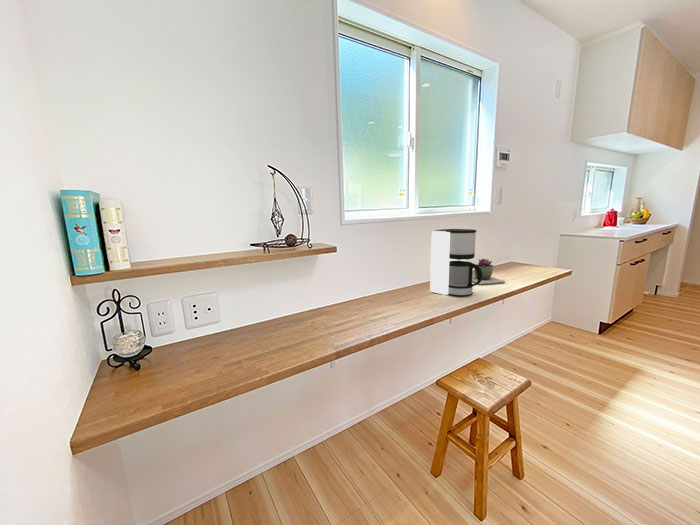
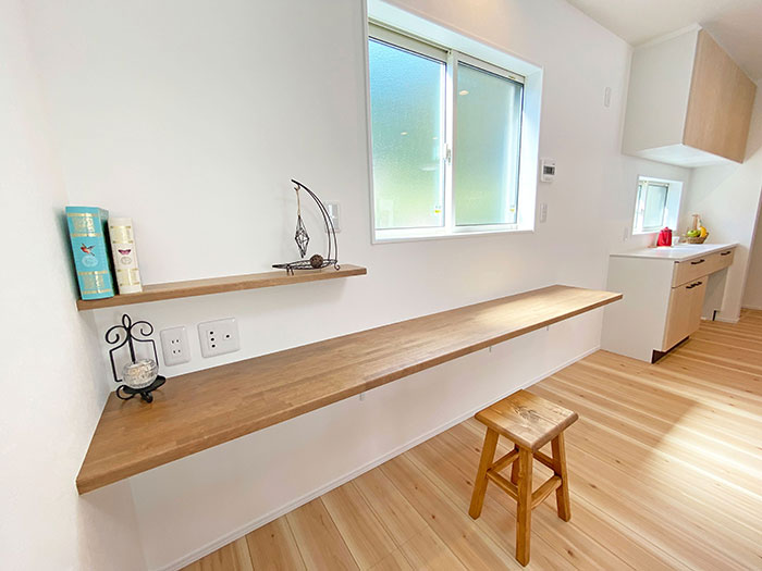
- succulent plant [472,258,506,286]
- coffee maker [429,228,483,297]
